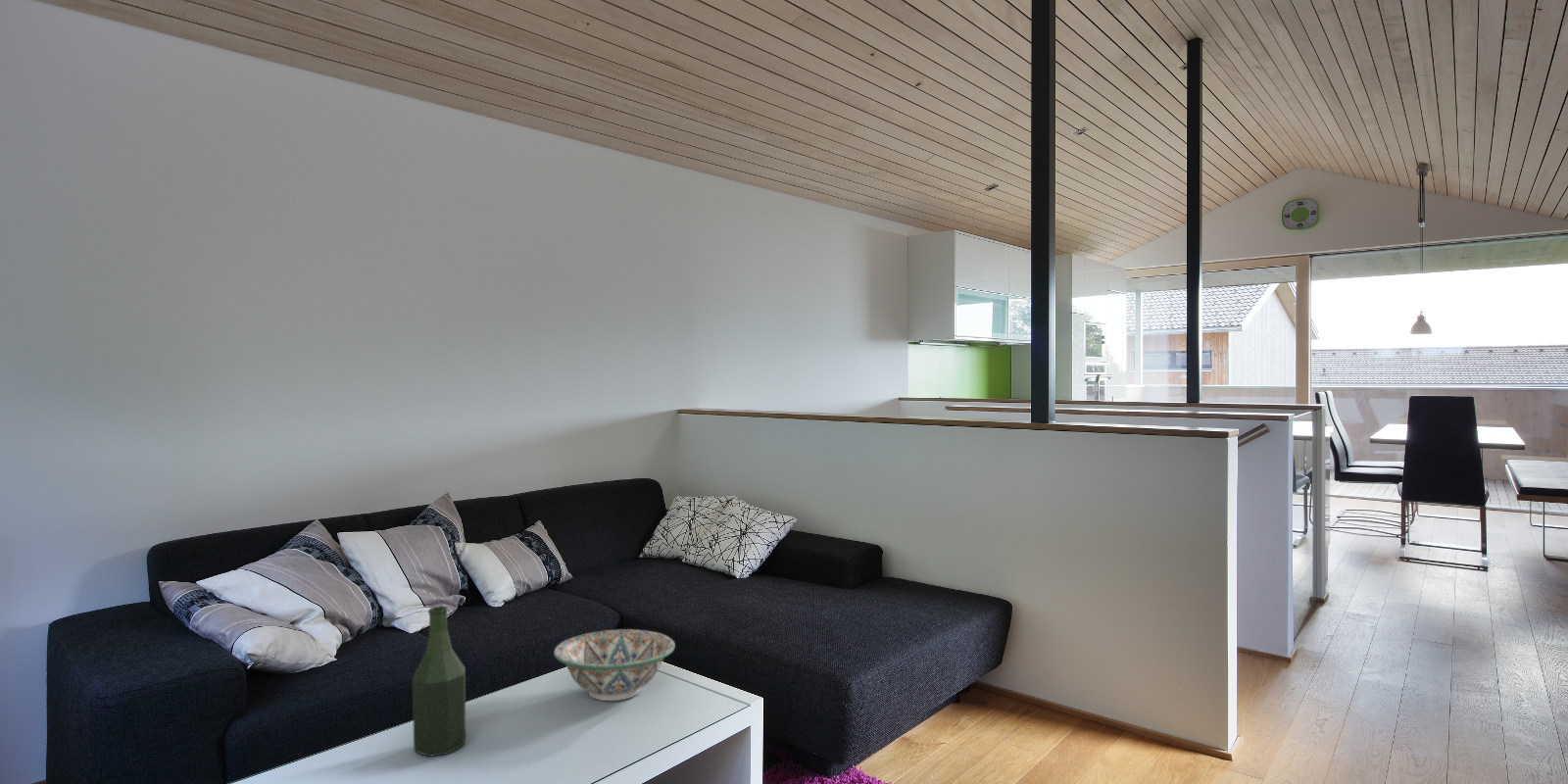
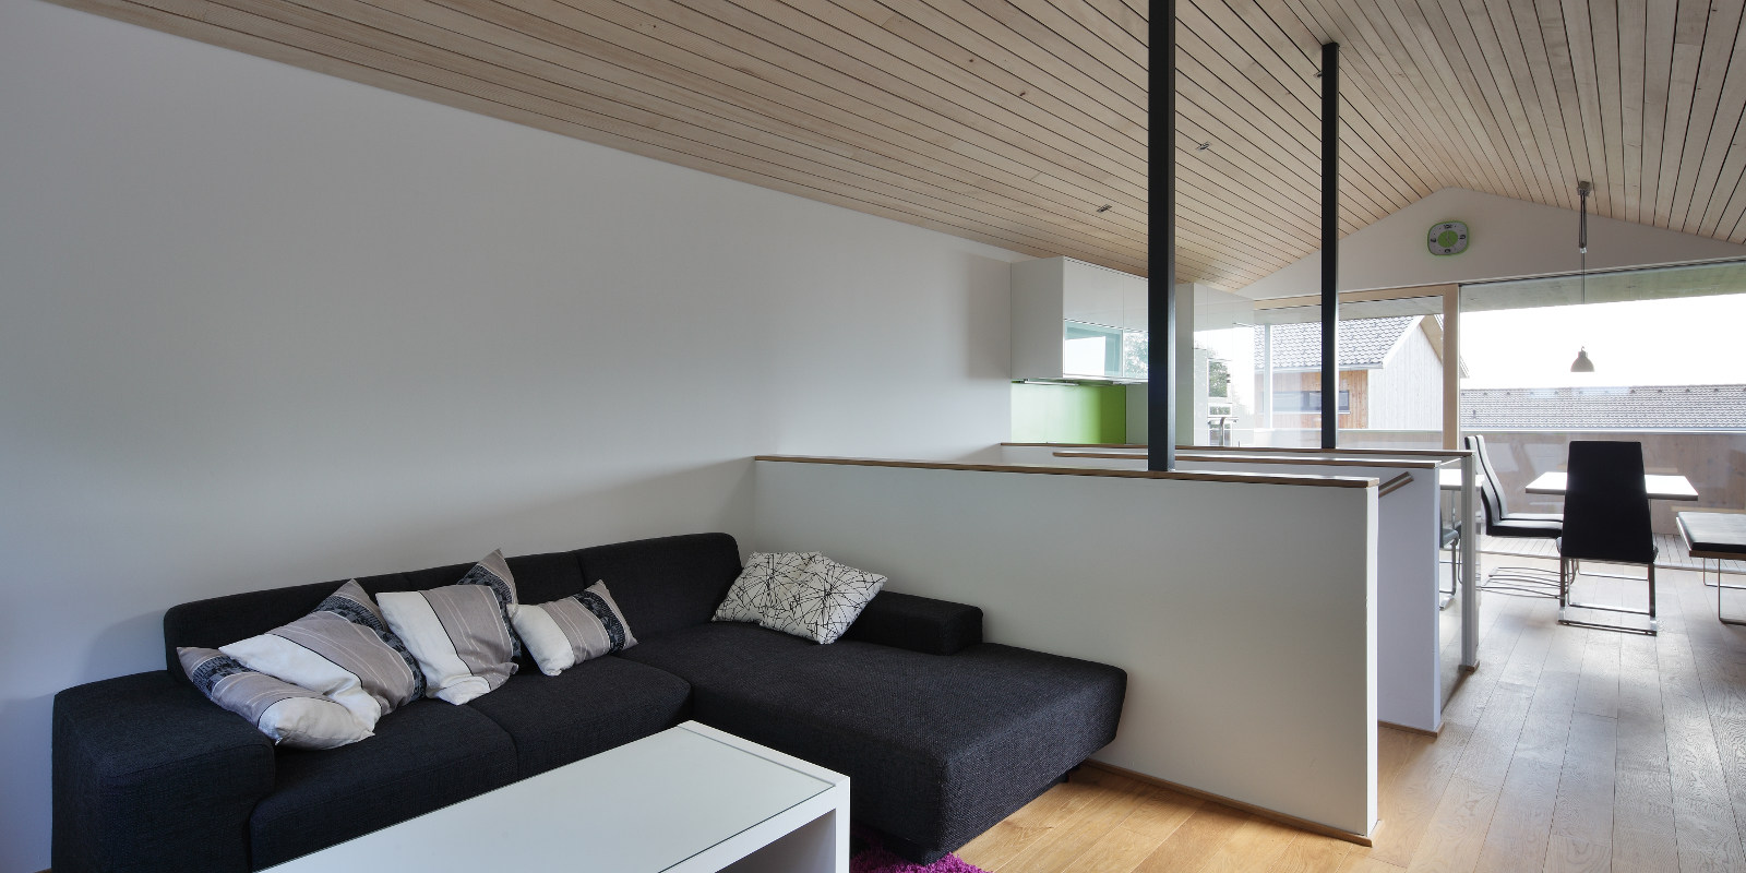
- decorative bowl [553,628,676,702]
- bottle [411,605,466,758]
